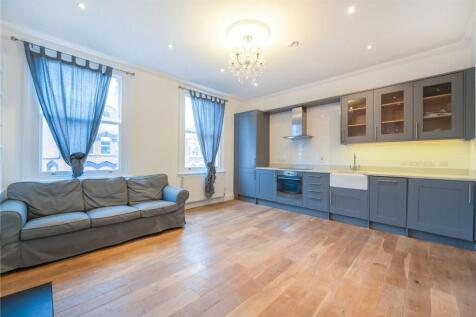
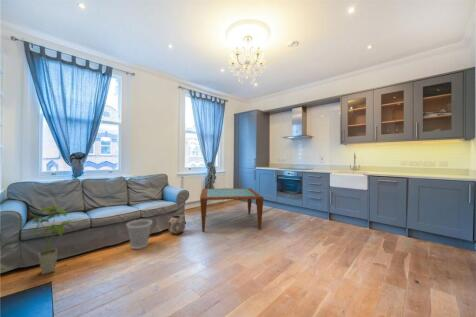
+ planter [167,215,186,235]
+ wastebasket [126,218,153,250]
+ house plant [29,204,74,276]
+ coffee table [199,187,264,233]
